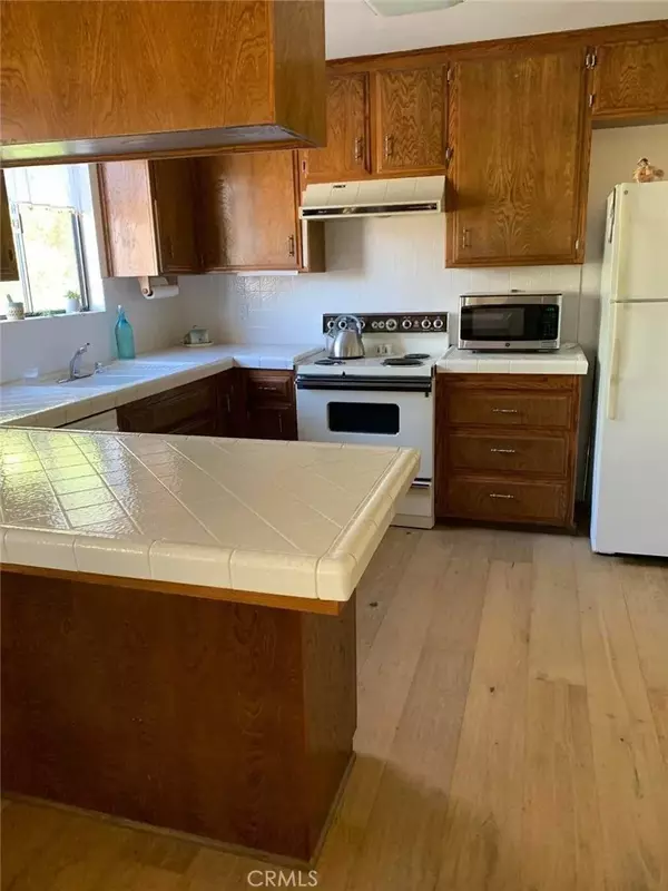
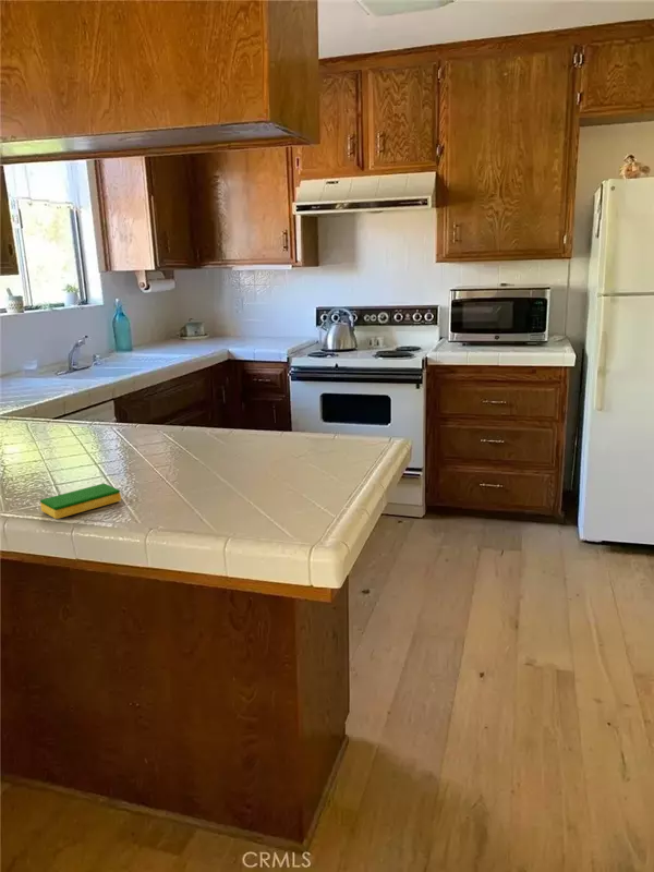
+ dish sponge [39,483,122,520]
